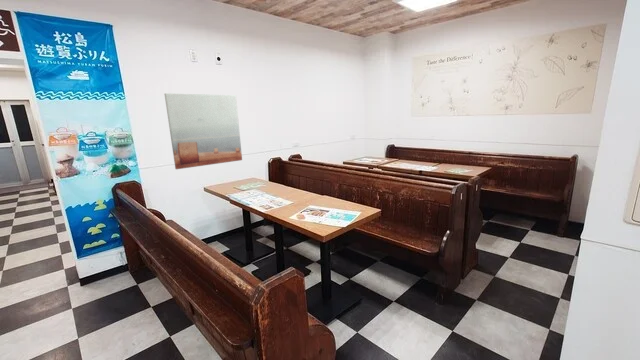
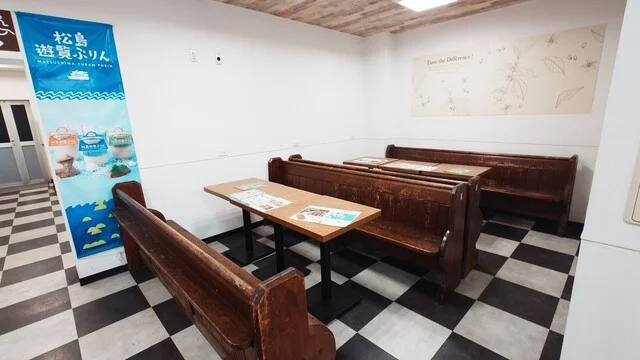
- wall art [164,92,243,170]
